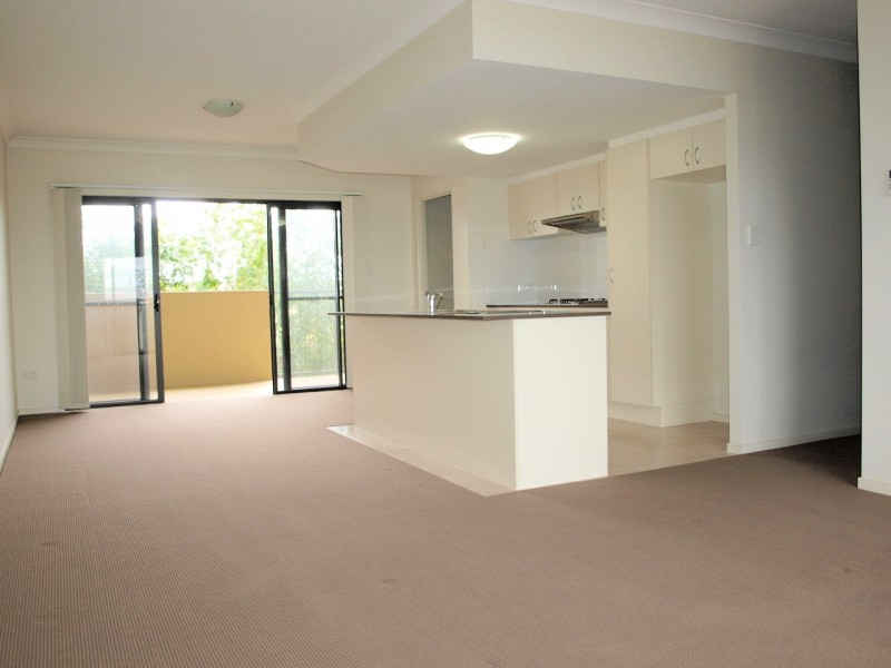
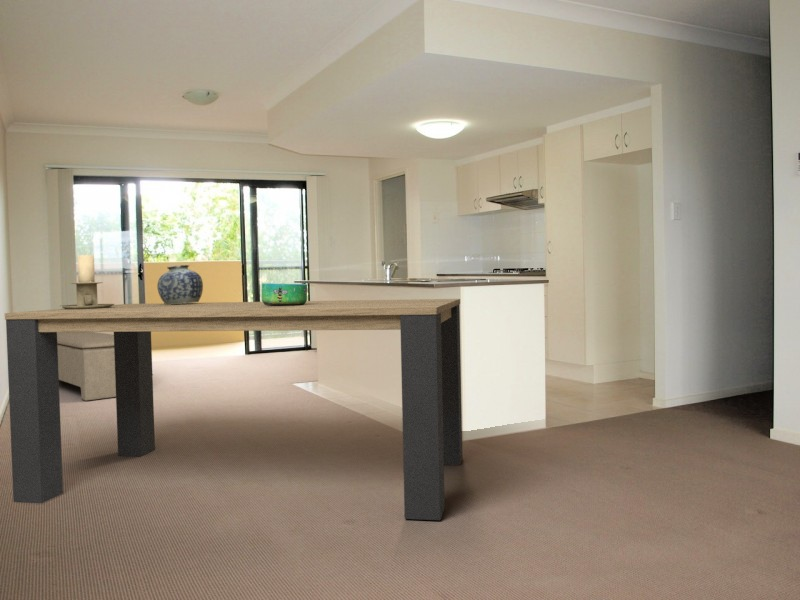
+ vase [156,264,204,305]
+ candle holder [59,254,115,309]
+ dining table [4,298,463,521]
+ bench [57,332,116,402]
+ decorative bowl [261,282,308,305]
